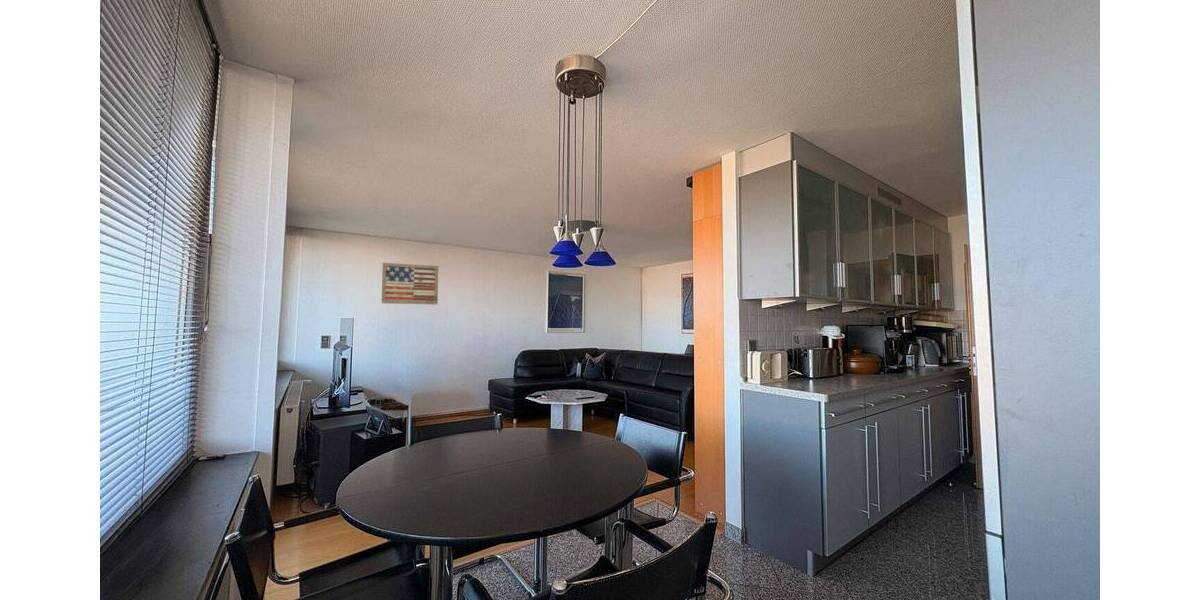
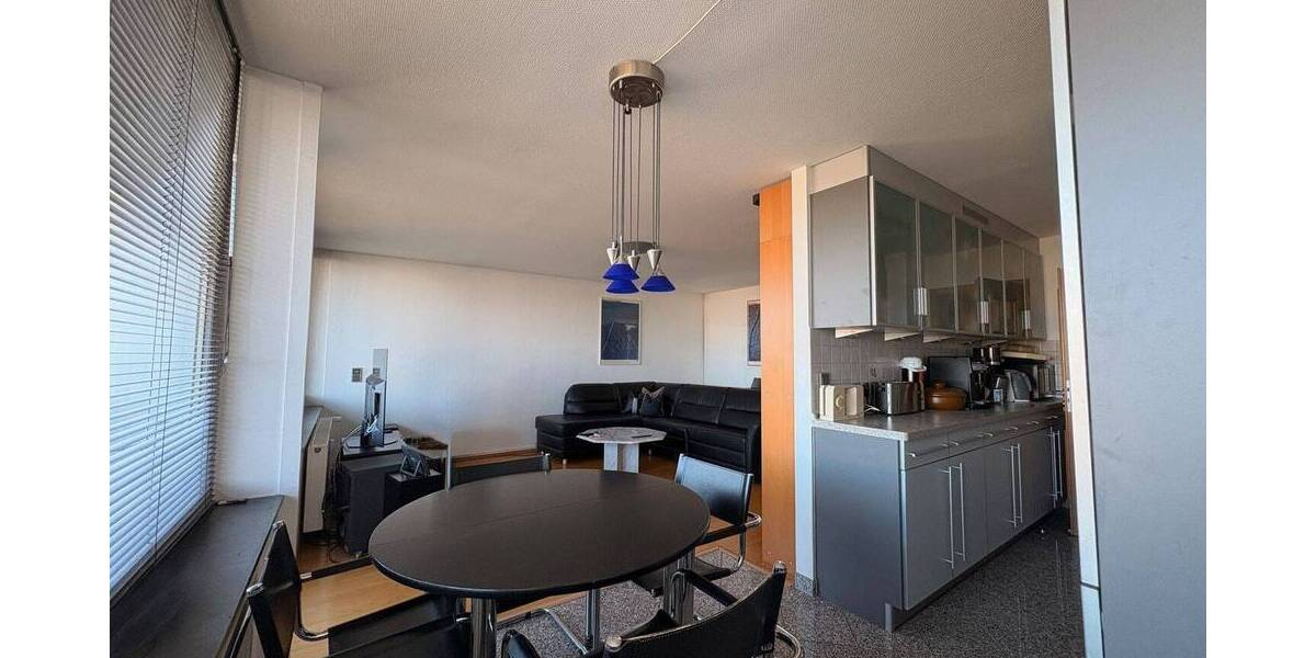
- wall art [380,262,439,306]
